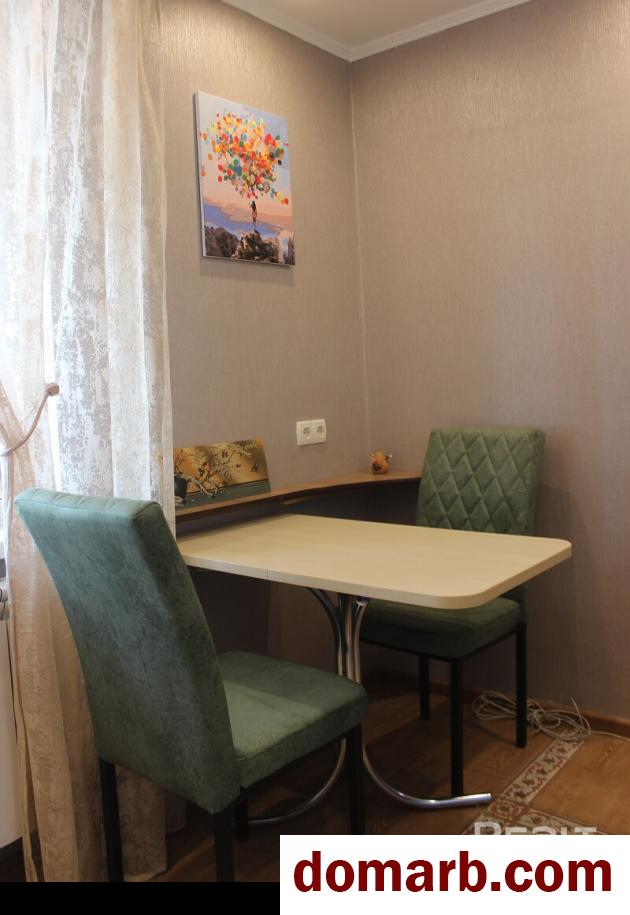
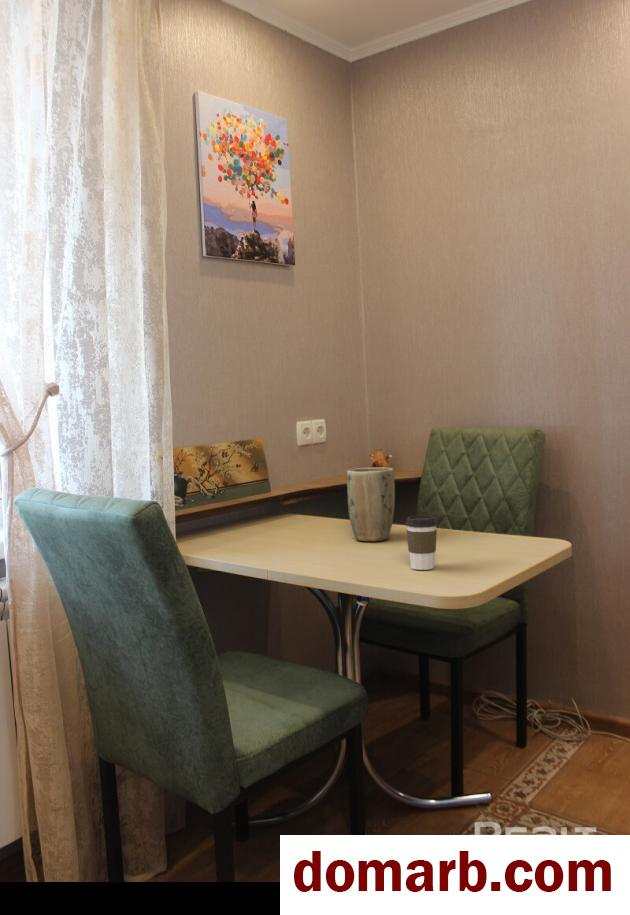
+ coffee cup [405,515,439,571]
+ plant pot [346,467,396,542]
